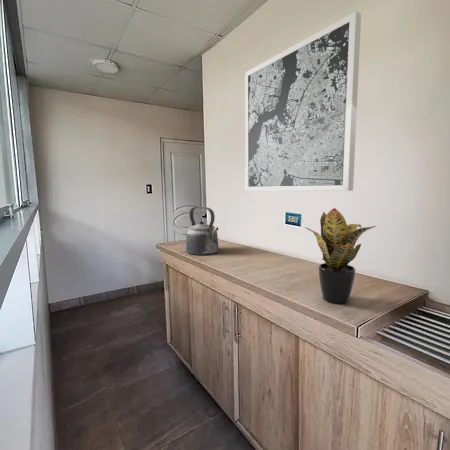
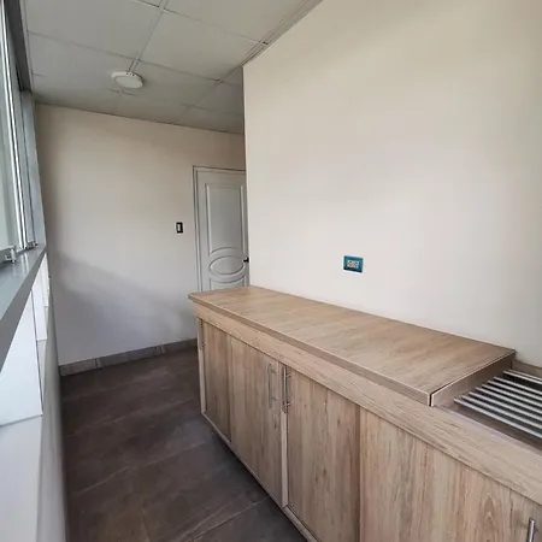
- kettle [185,206,220,256]
- potted plant [304,207,378,305]
- wall art [244,10,362,192]
